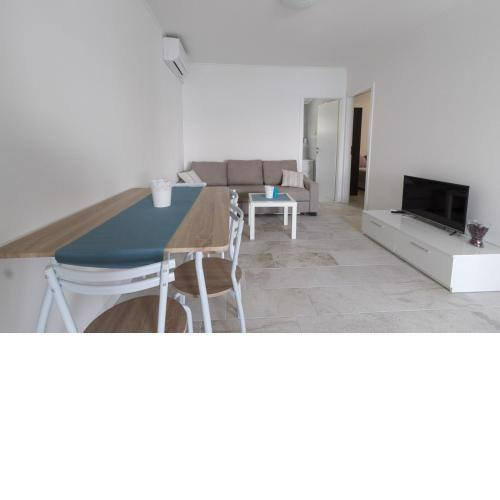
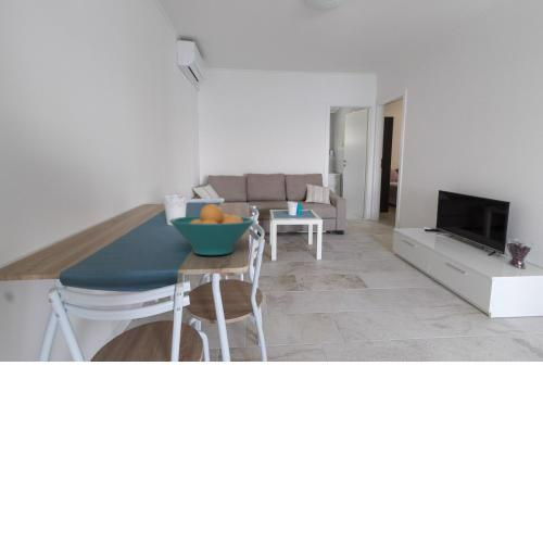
+ fruit bowl [168,203,255,256]
